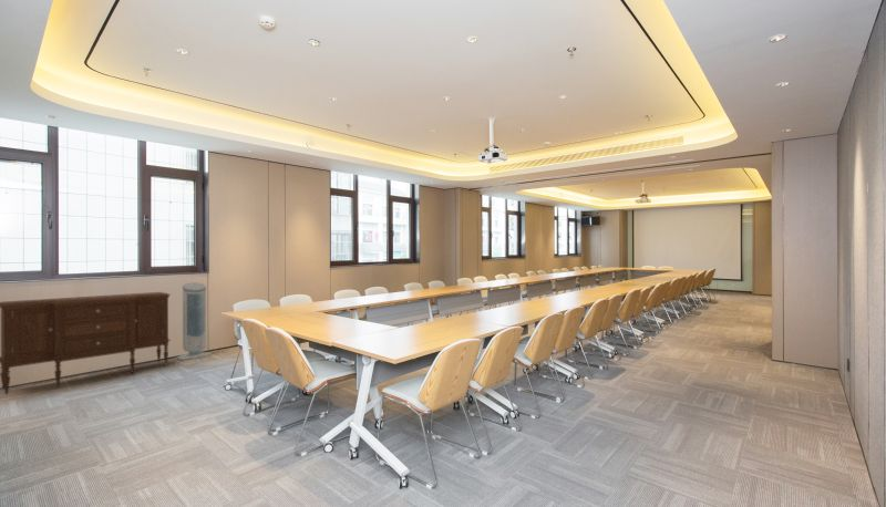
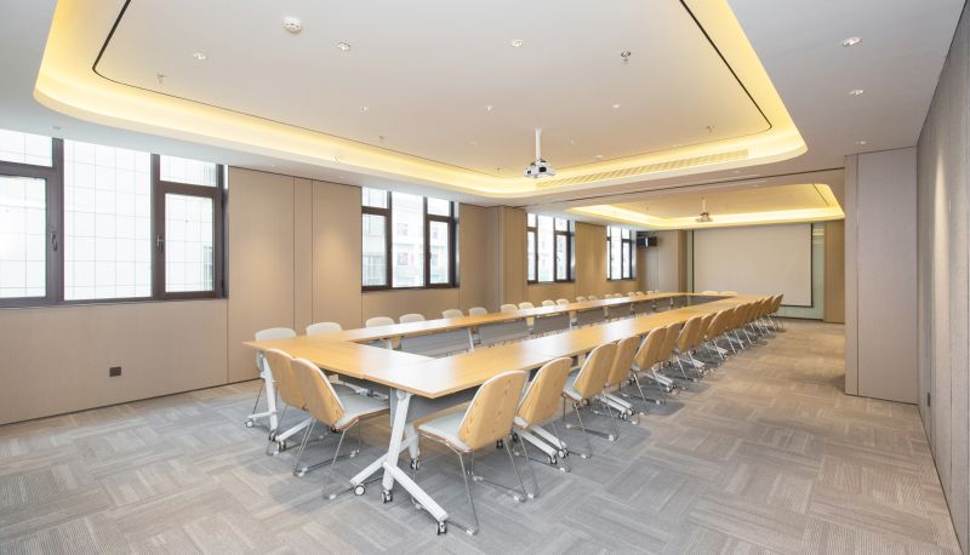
- air purifier [176,281,213,361]
- sideboard [0,291,172,395]
